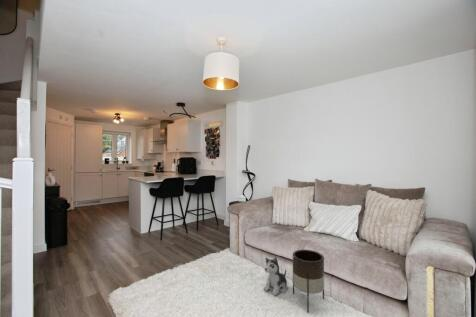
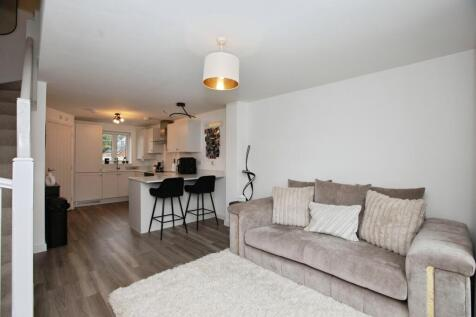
- planter [292,249,325,314]
- plush toy [262,256,288,297]
